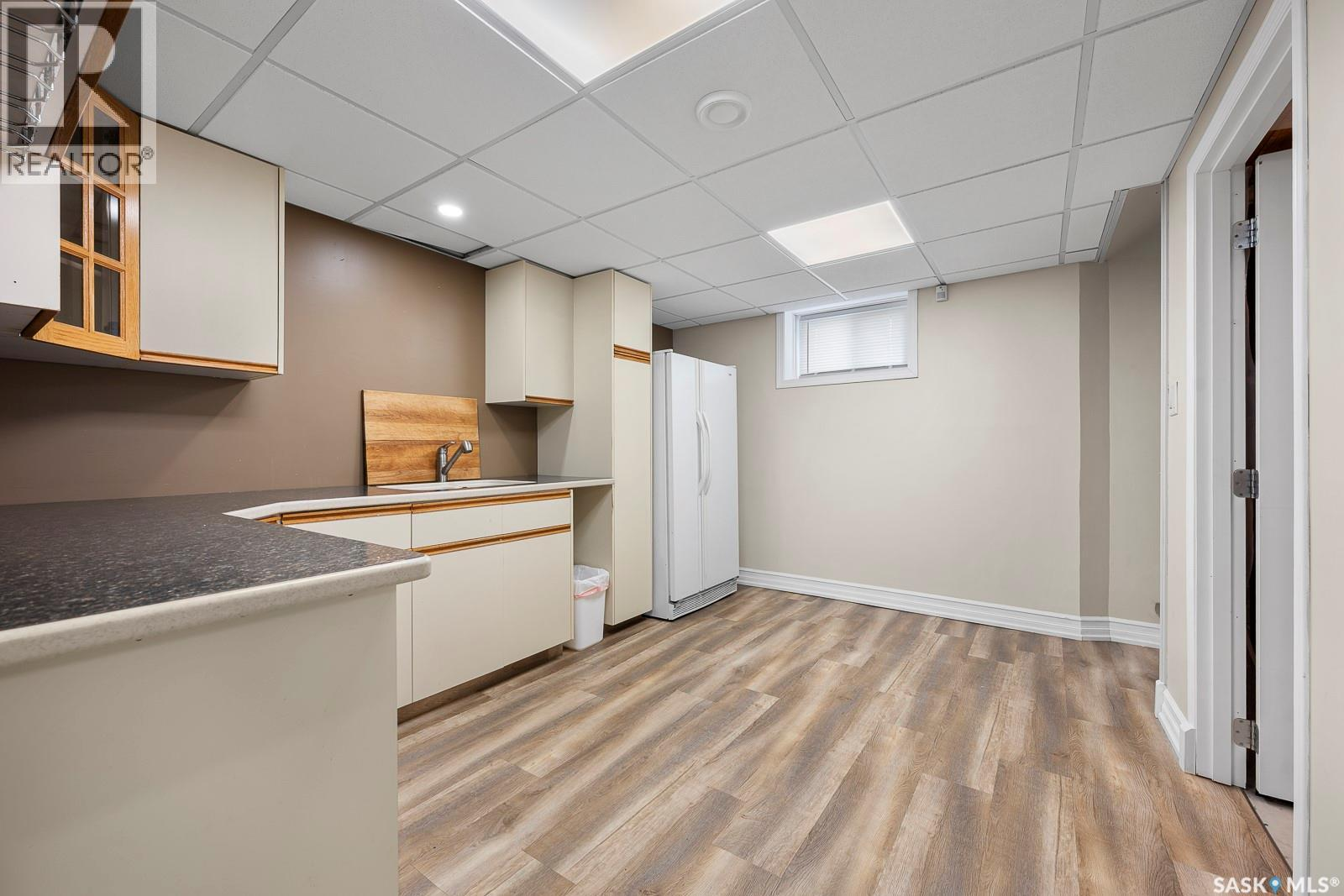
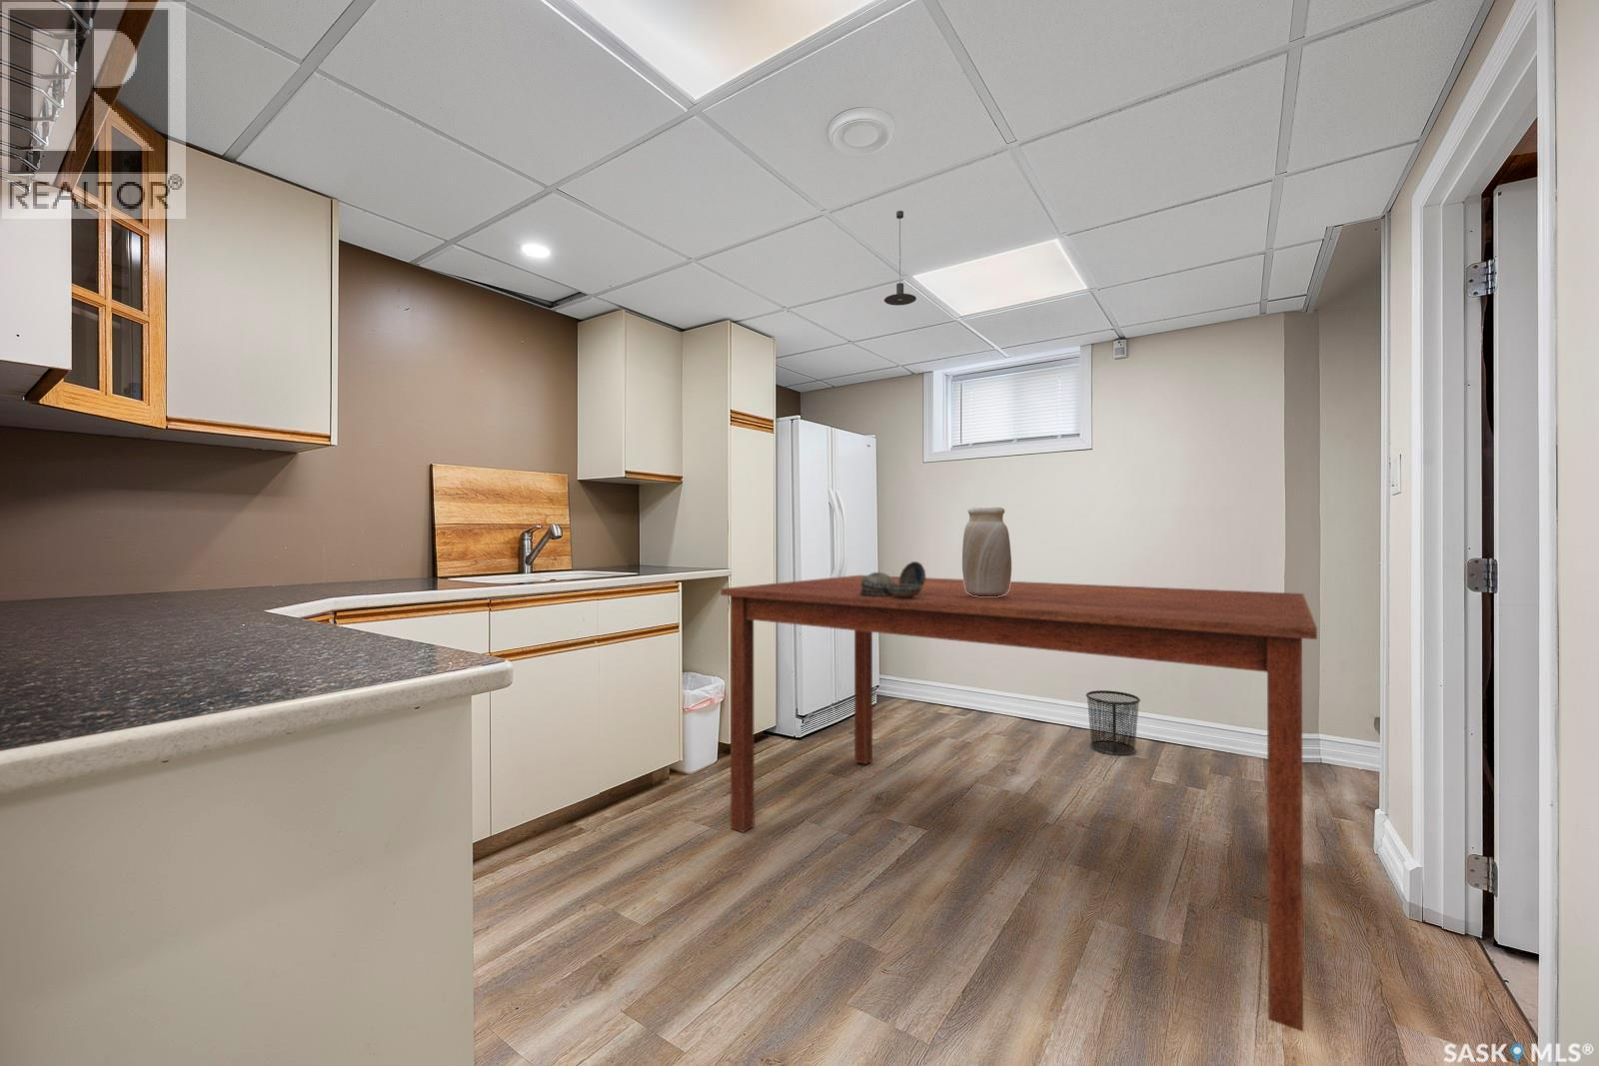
+ waste bin [1085,689,1141,757]
+ dining table [720,575,1318,1033]
+ vase [961,507,1012,596]
+ pendant light [884,209,917,307]
+ decorative bowl [860,560,927,598]
